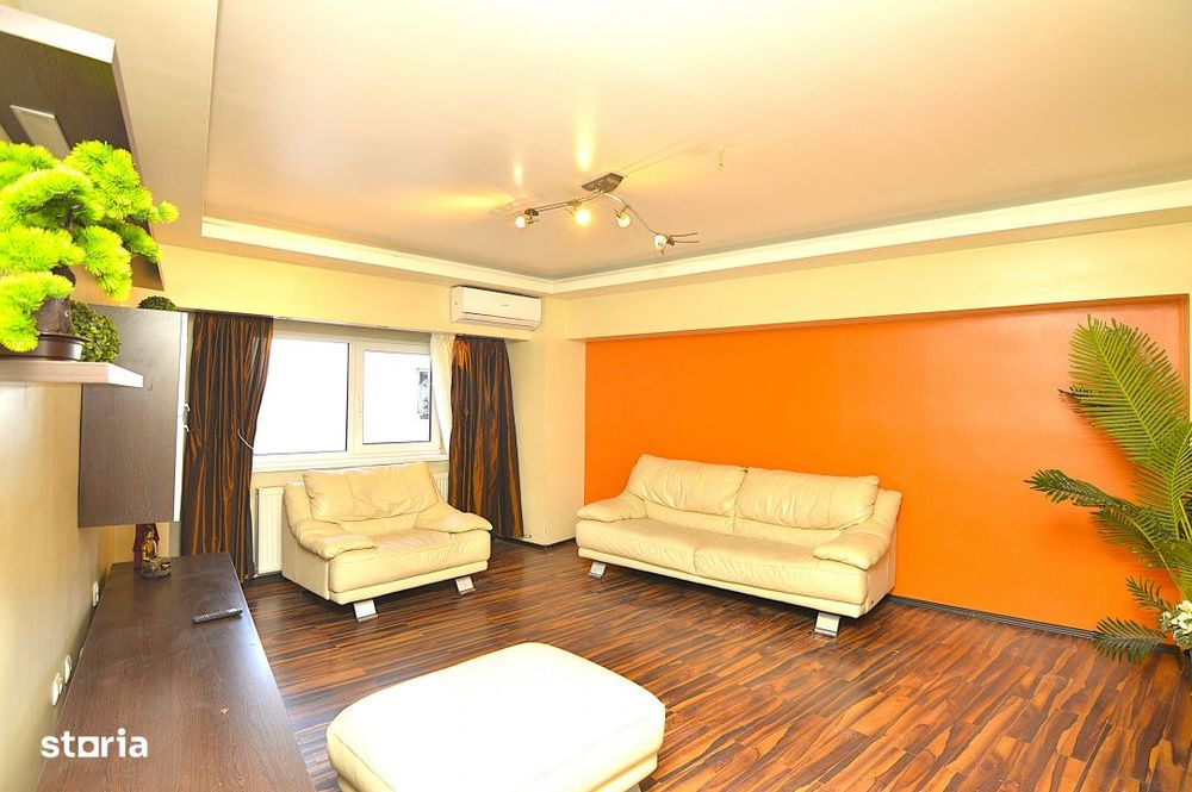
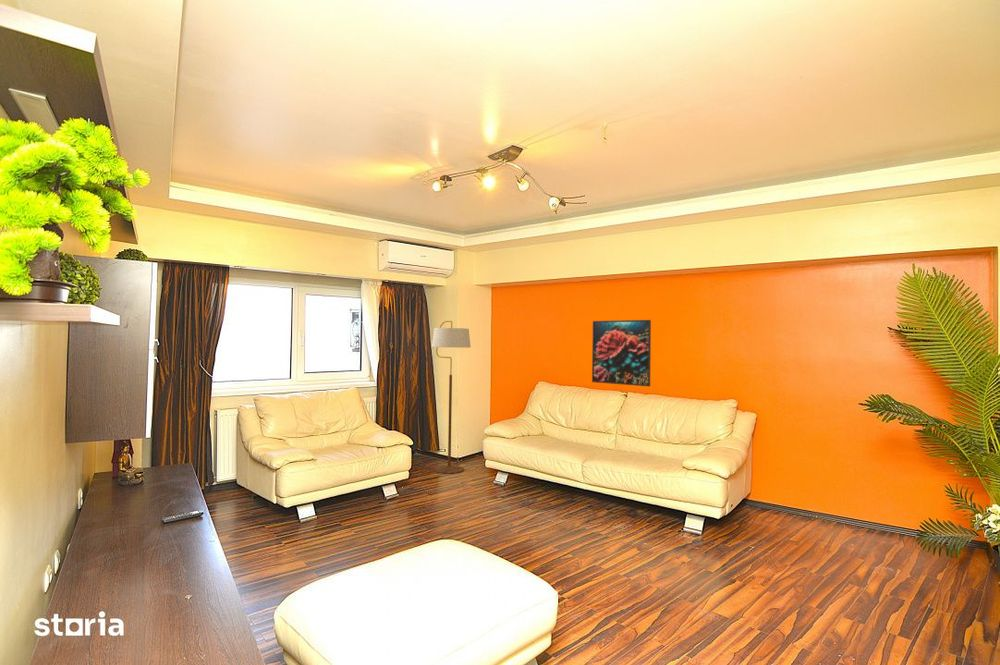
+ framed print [591,319,652,387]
+ floor lamp [431,320,472,475]
